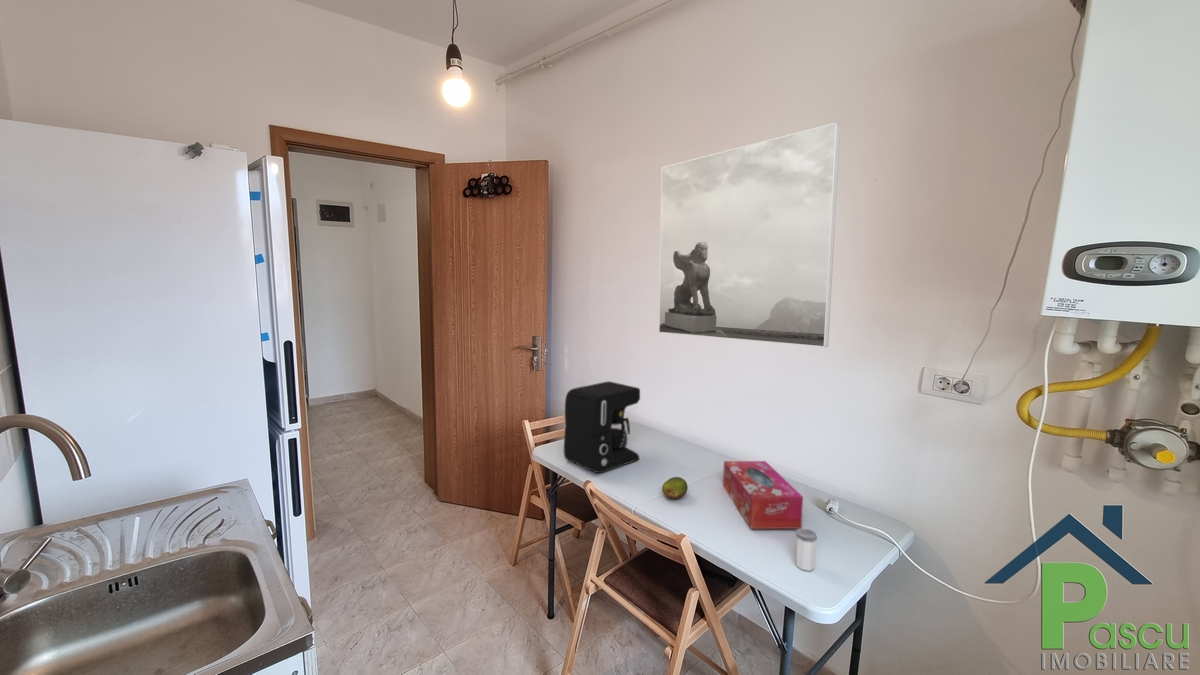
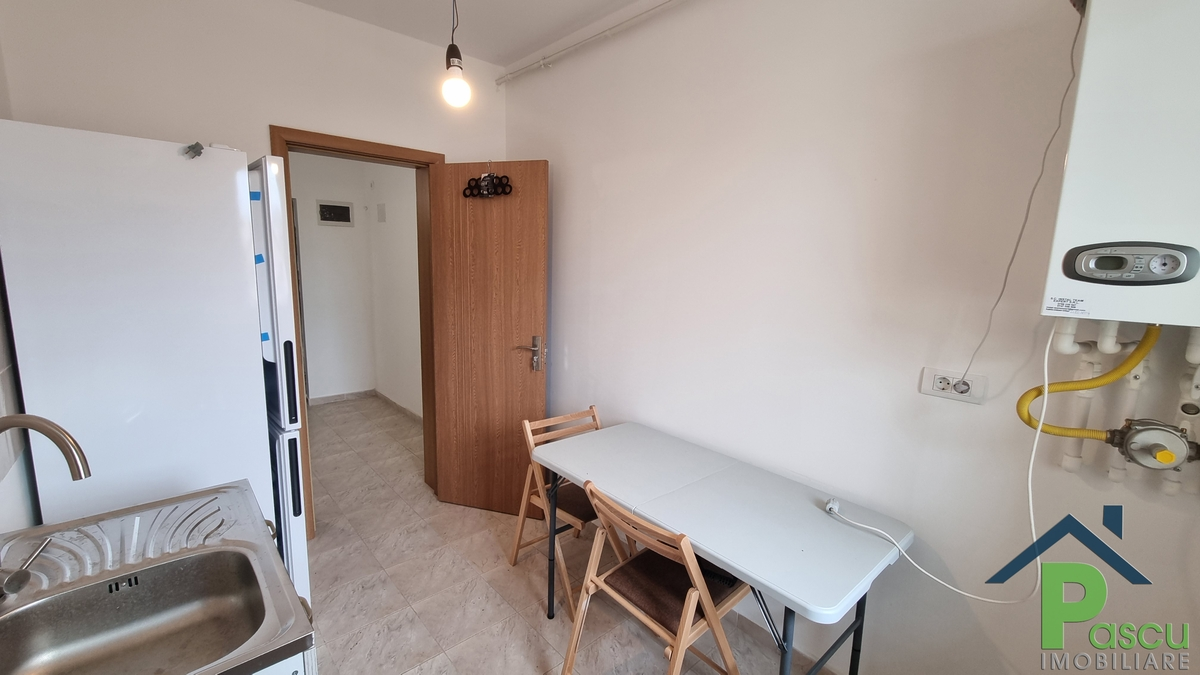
- coffee maker [563,380,641,474]
- salt shaker [794,528,818,572]
- fruit [661,476,689,500]
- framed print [658,121,841,348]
- tissue box [722,460,804,530]
